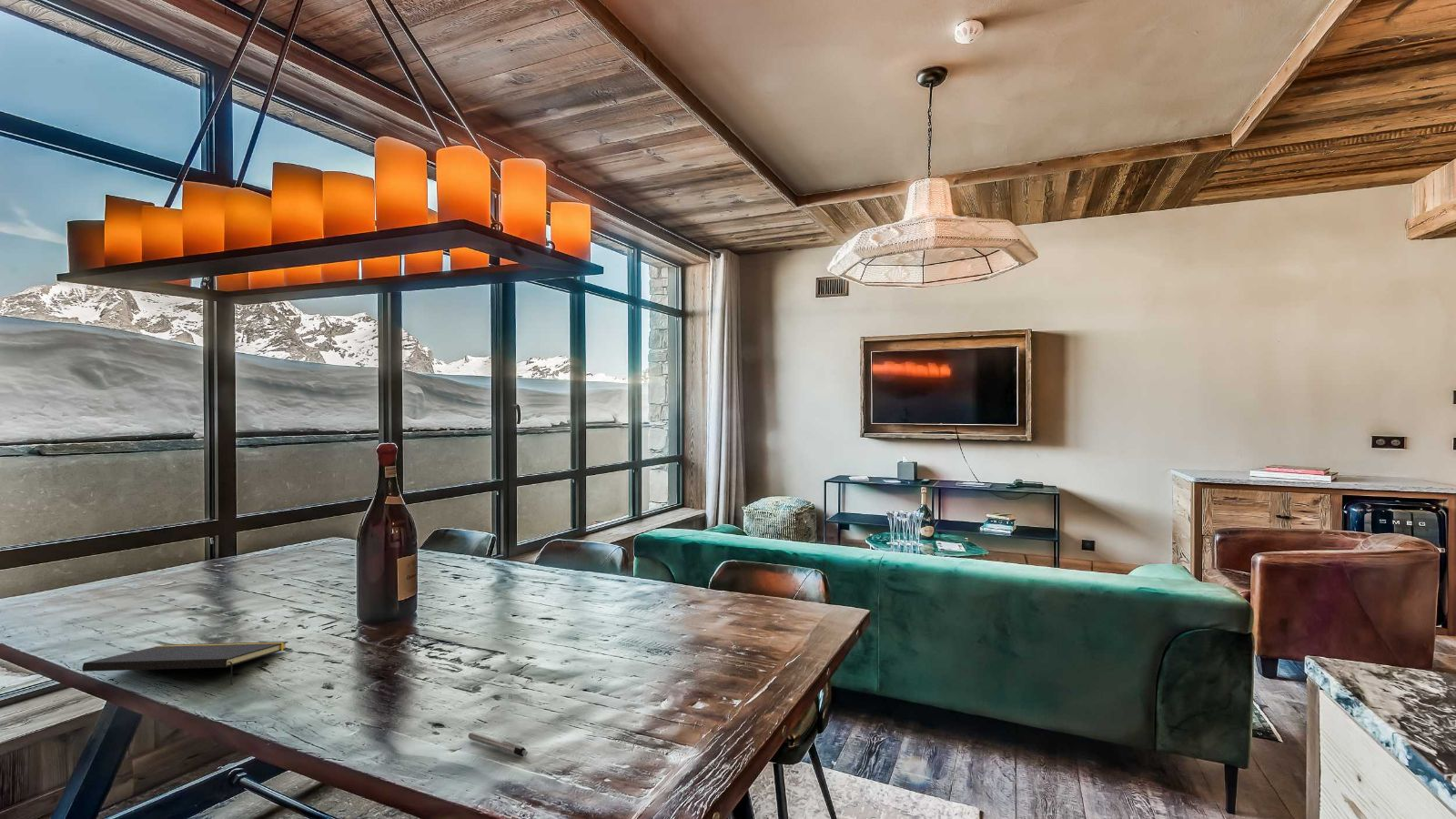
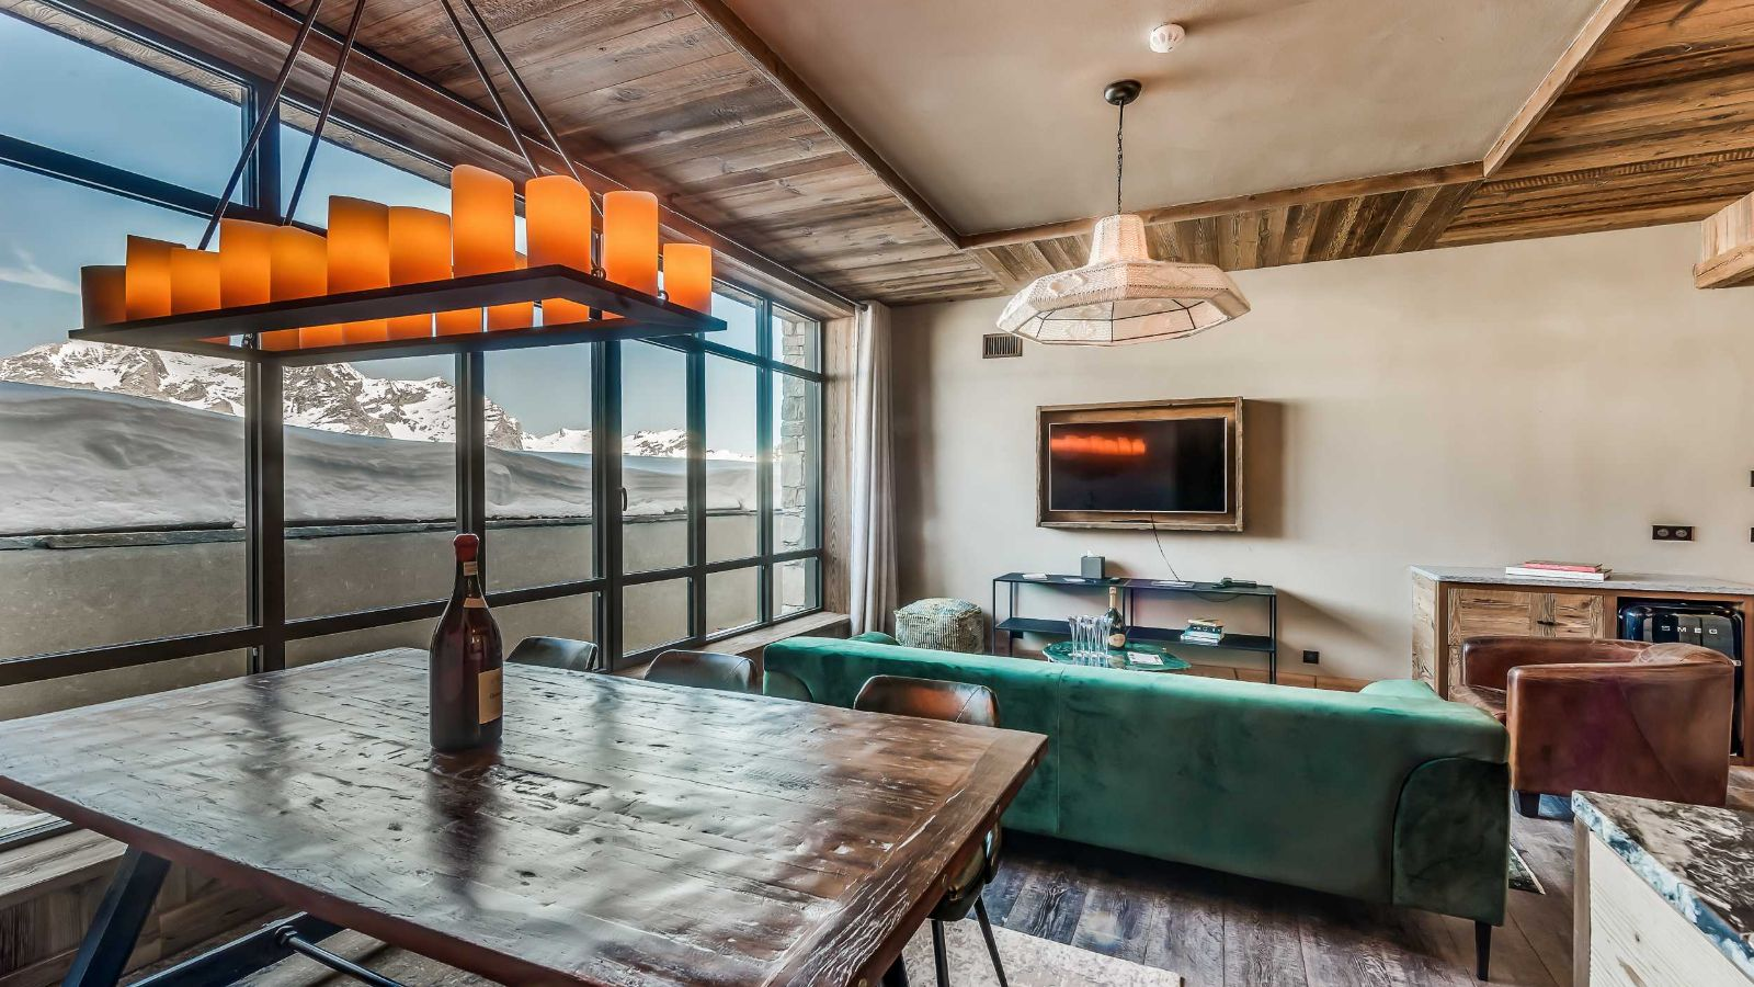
- notepad [81,641,288,686]
- pen [467,731,529,757]
